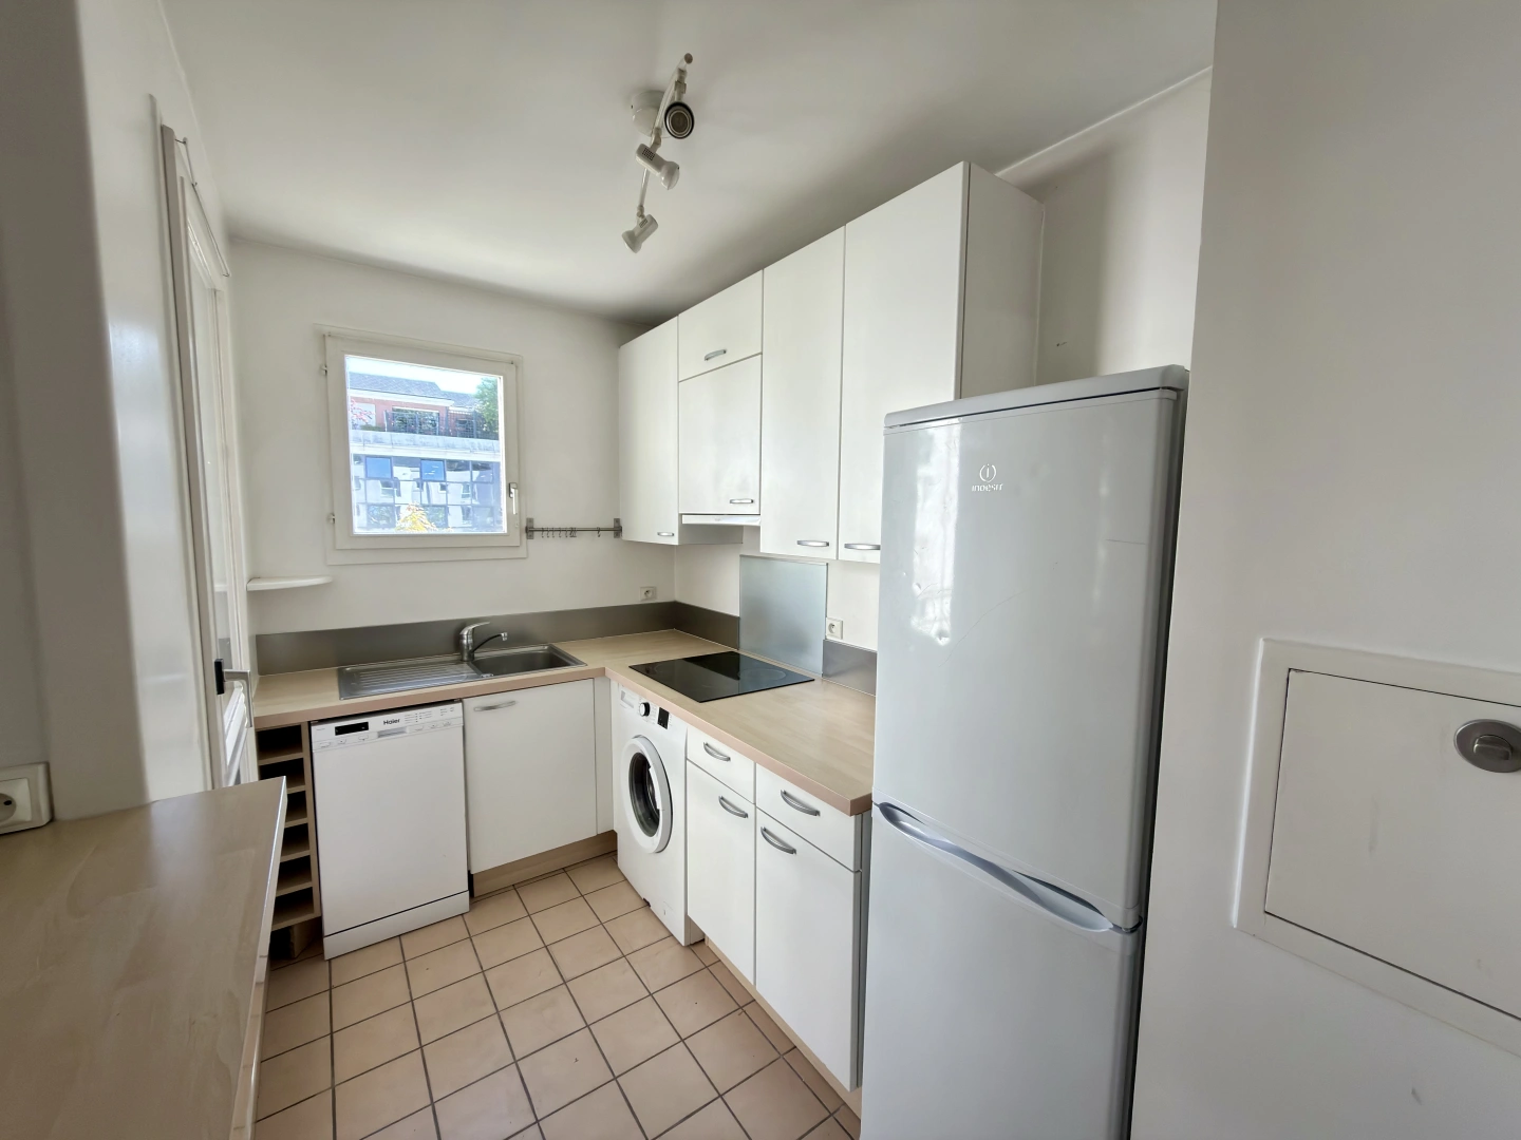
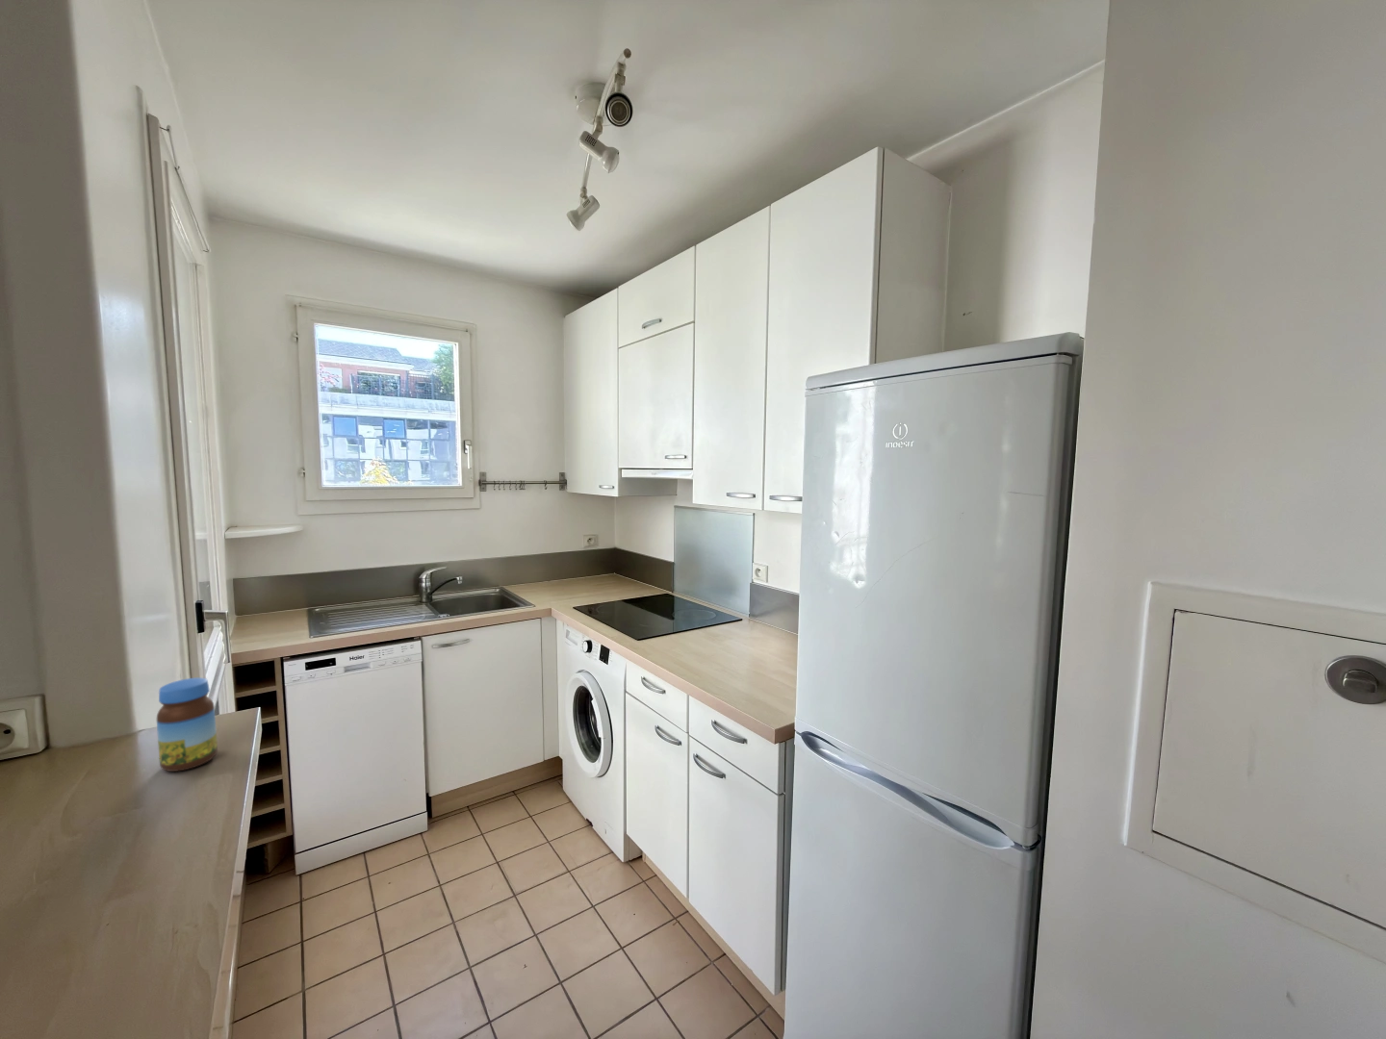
+ jar [156,678,218,773]
